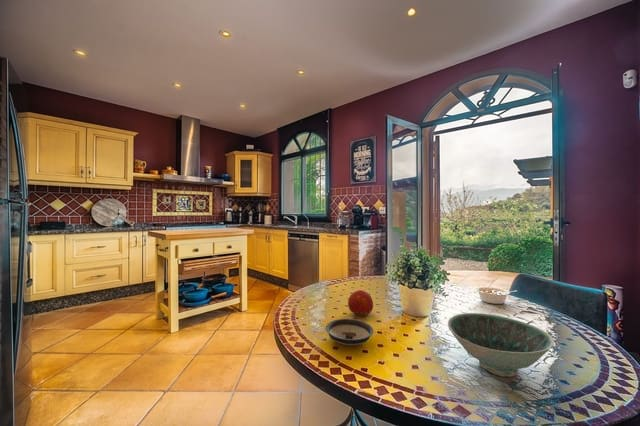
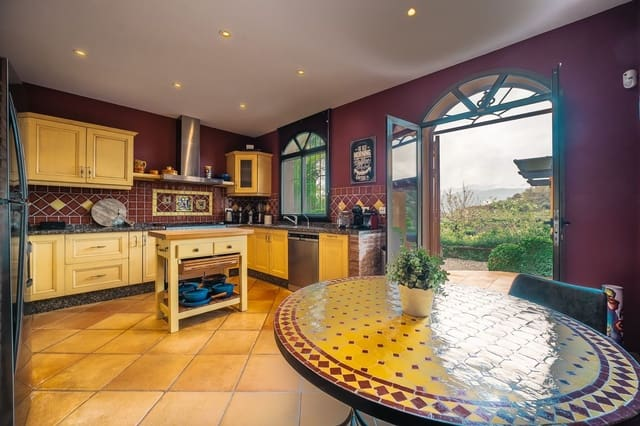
- bowl [447,312,555,378]
- fruit [347,289,374,317]
- legume [475,286,518,305]
- saucer [325,318,375,347]
